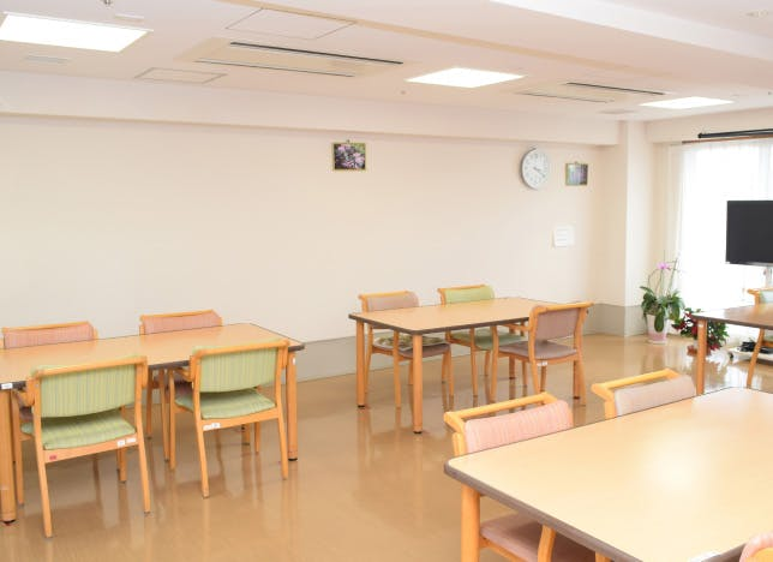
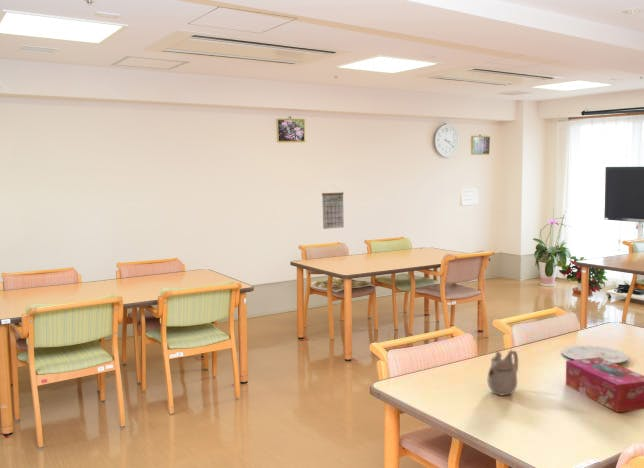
+ teapot [486,349,519,396]
+ plate [561,344,630,364]
+ tissue box [565,357,644,413]
+ calendar [321,184,345,230]
